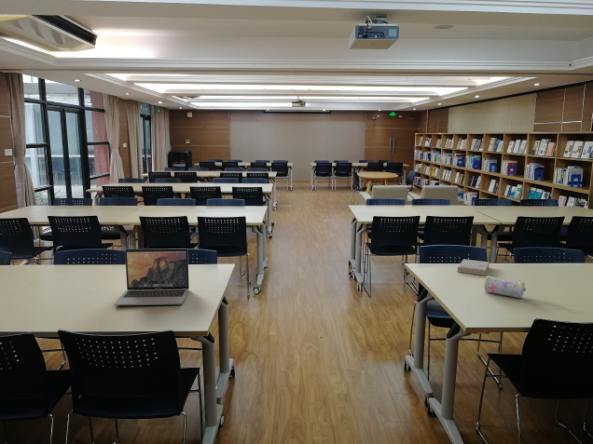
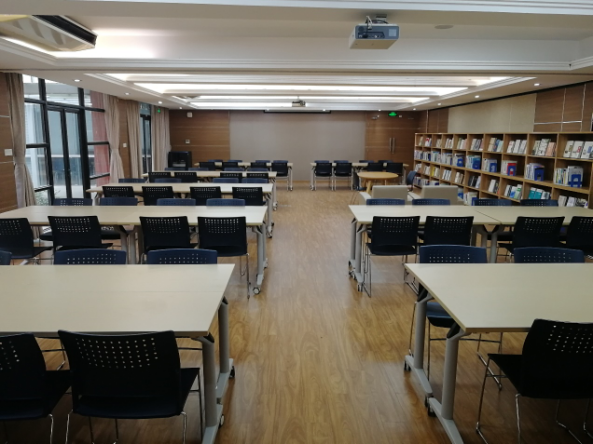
- pencil case [483,275,527,299]
- book [457,258,490,277]
- laptop [113,247,190,306]
